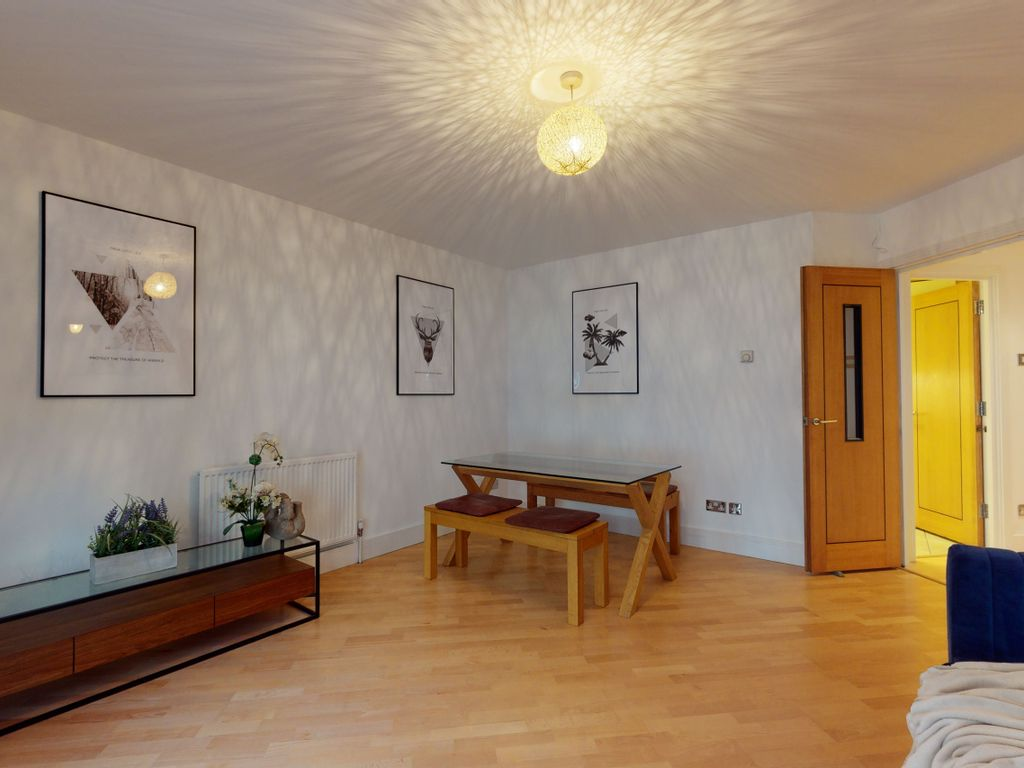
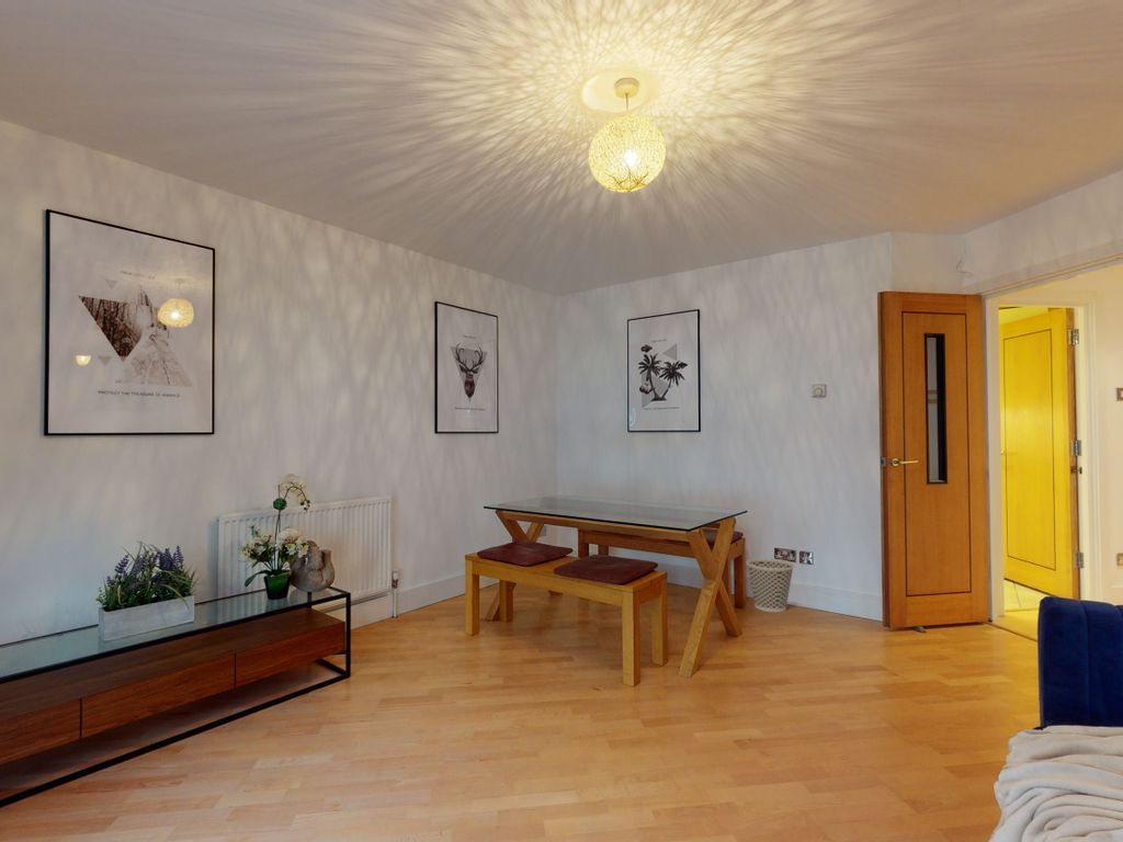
+ wastebasket [745,557,795,614]
